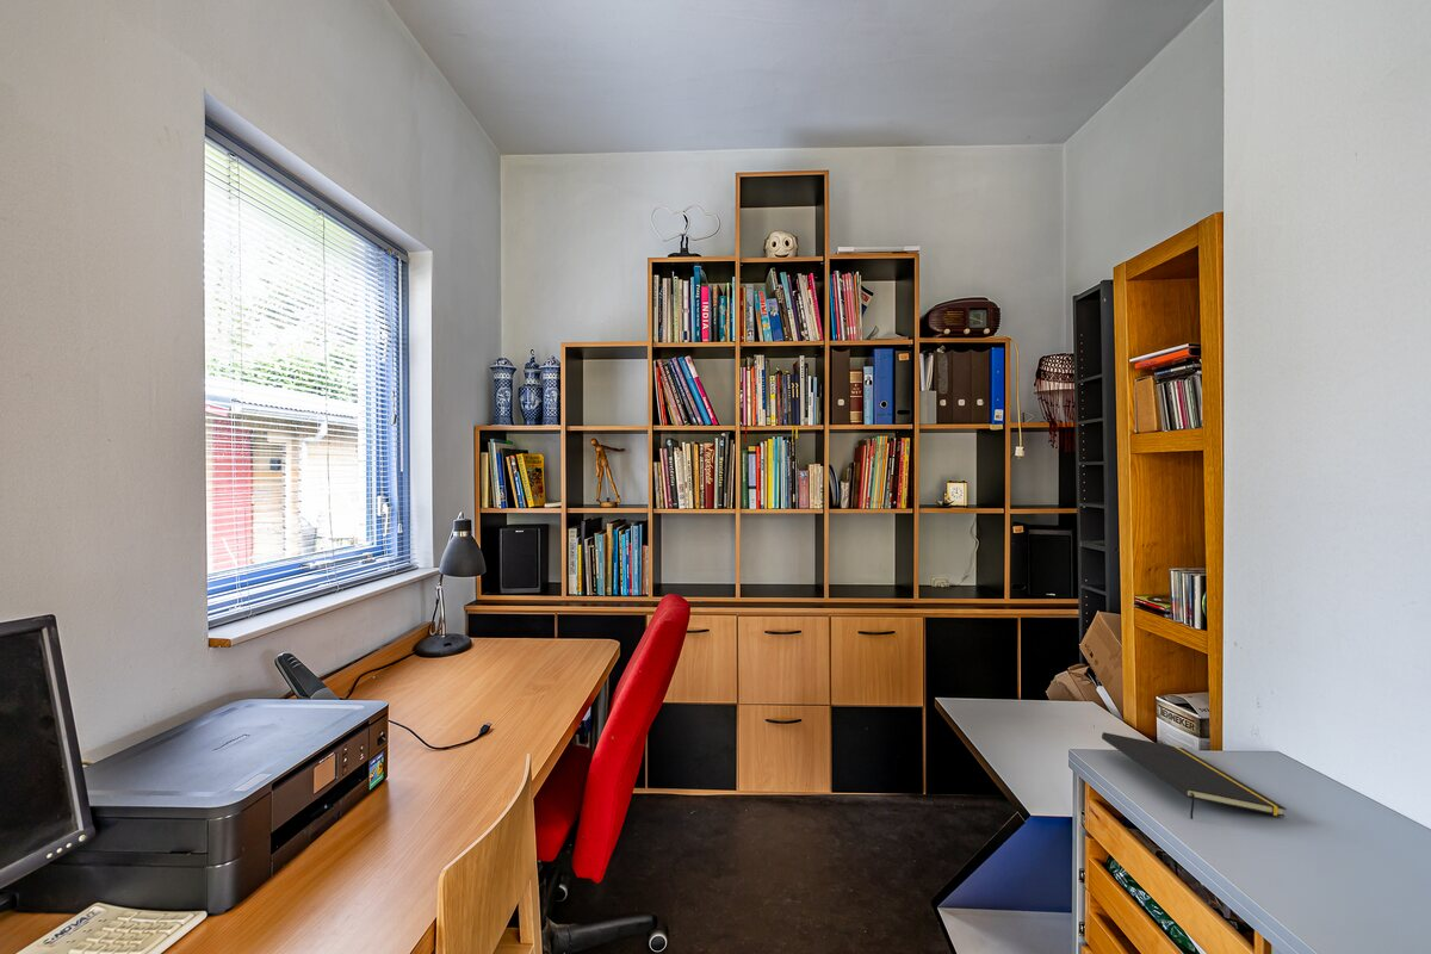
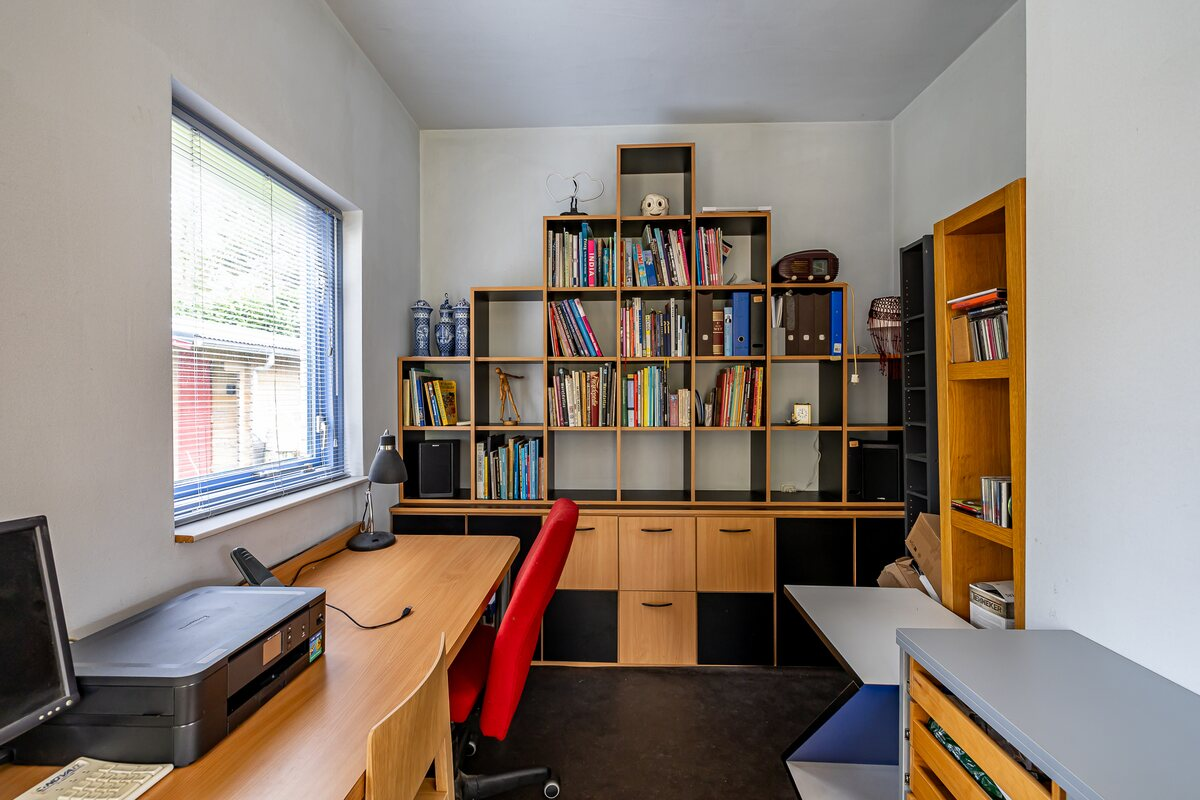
- notepad [1101,731,1287,820]
